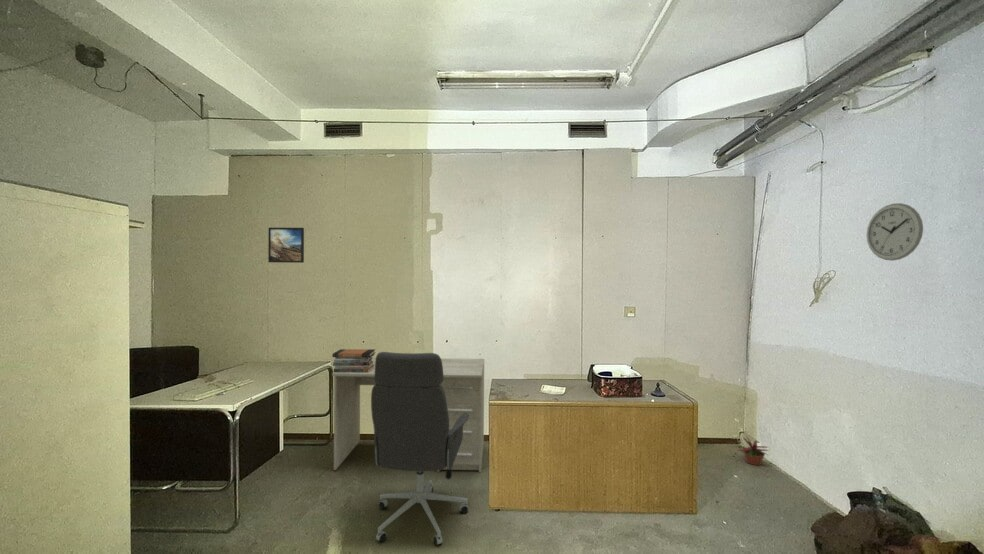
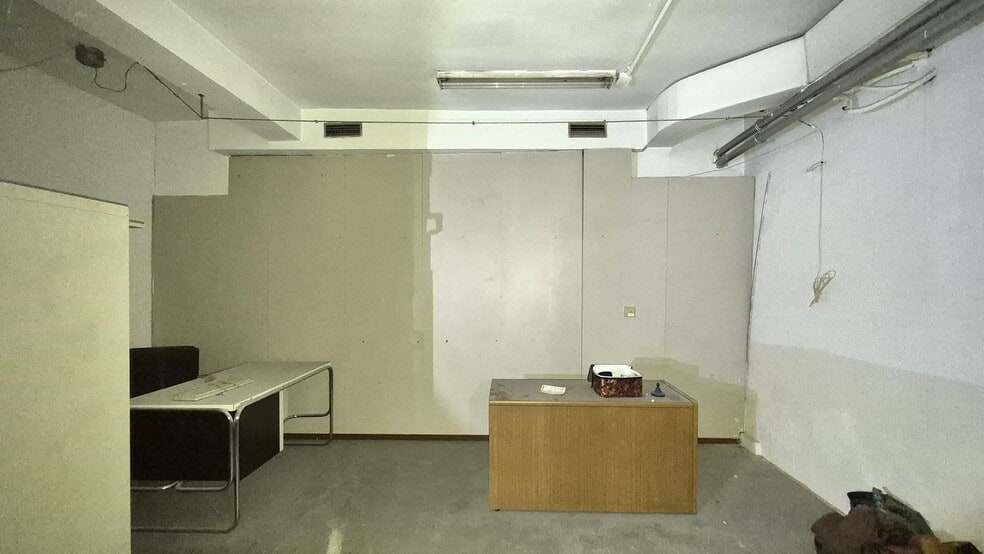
- office chair [370,351,469,547]
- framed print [267,227,305,264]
- potted plant [736,435,770,466]
- book stack [331,348,376,373]
- desk [331,357,485,473]
- wall clock [866,202,924,262]
